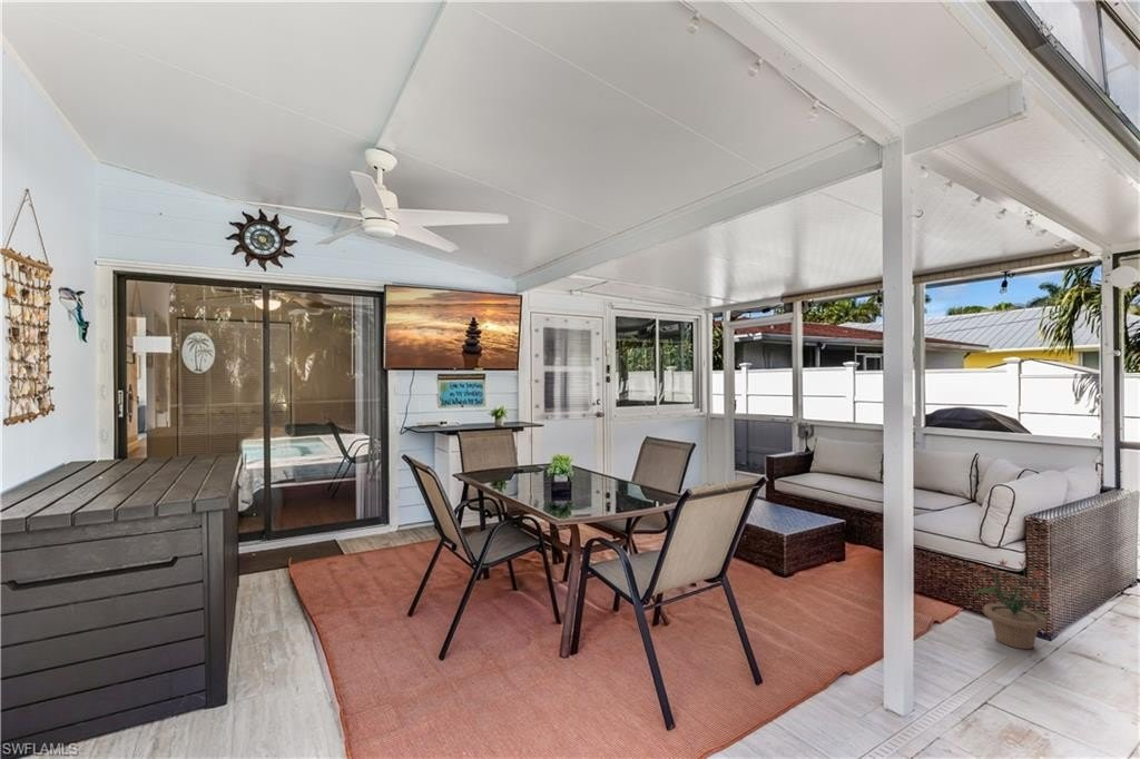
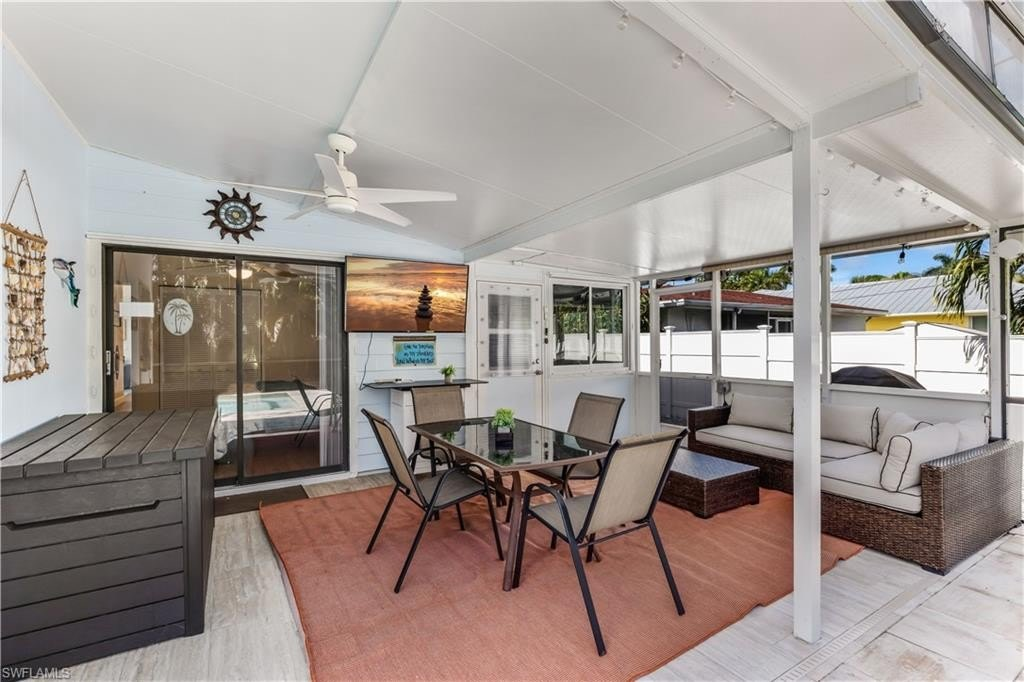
- potted plant [972,556,1055,650]
